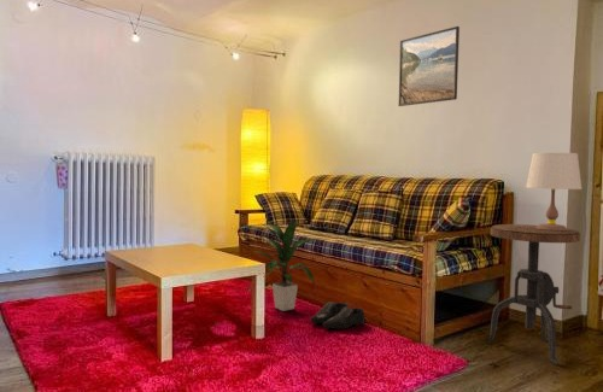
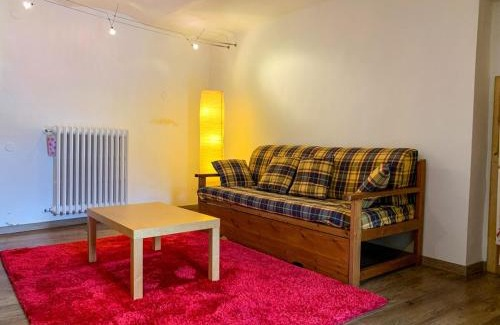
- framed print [397,25,461,107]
- indoor plant [247,218,321,312]
- side table [484,223,581,364]
- shoe [309,300,365,330]
- table lamp [525,152,582,232]
